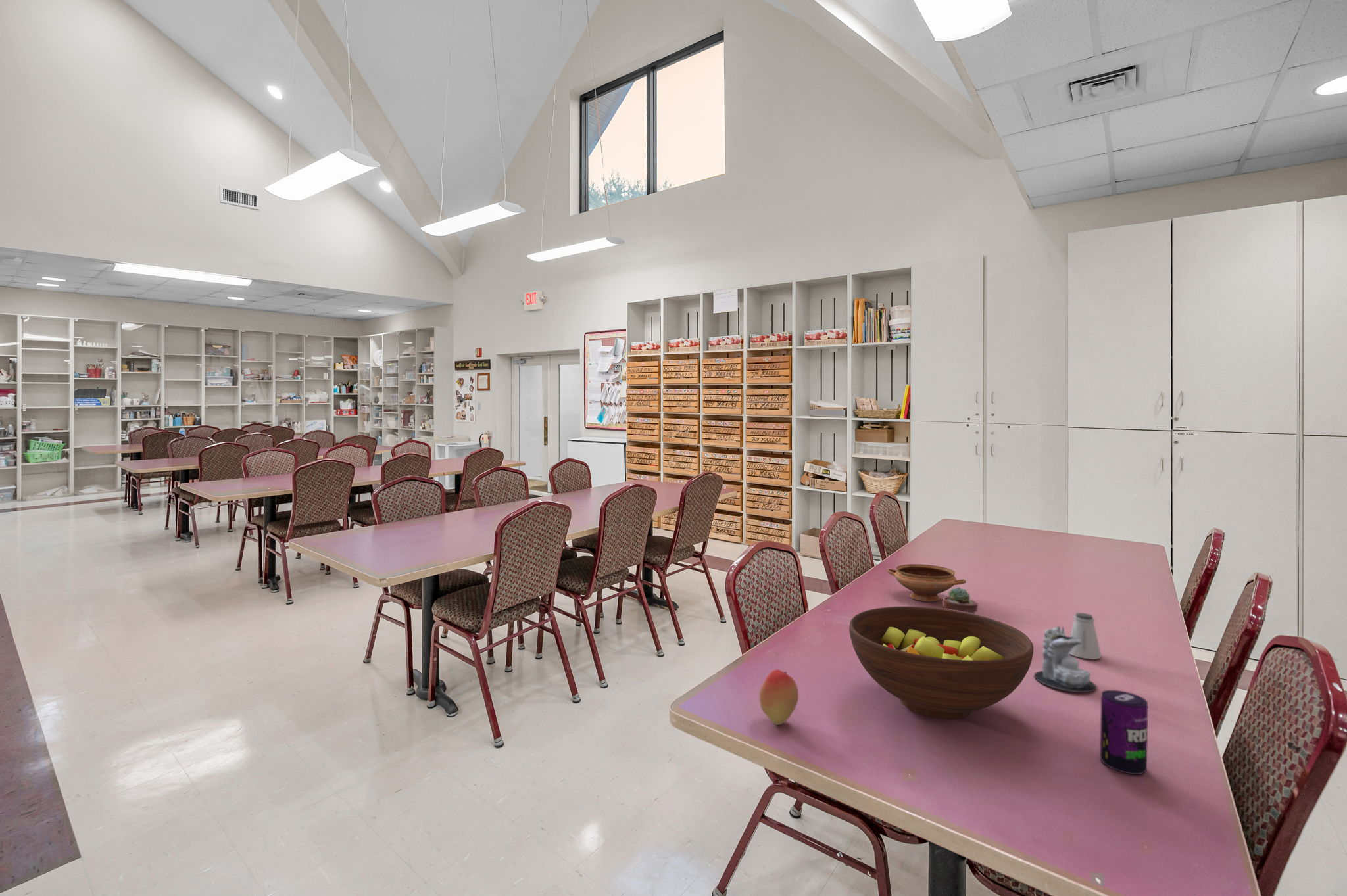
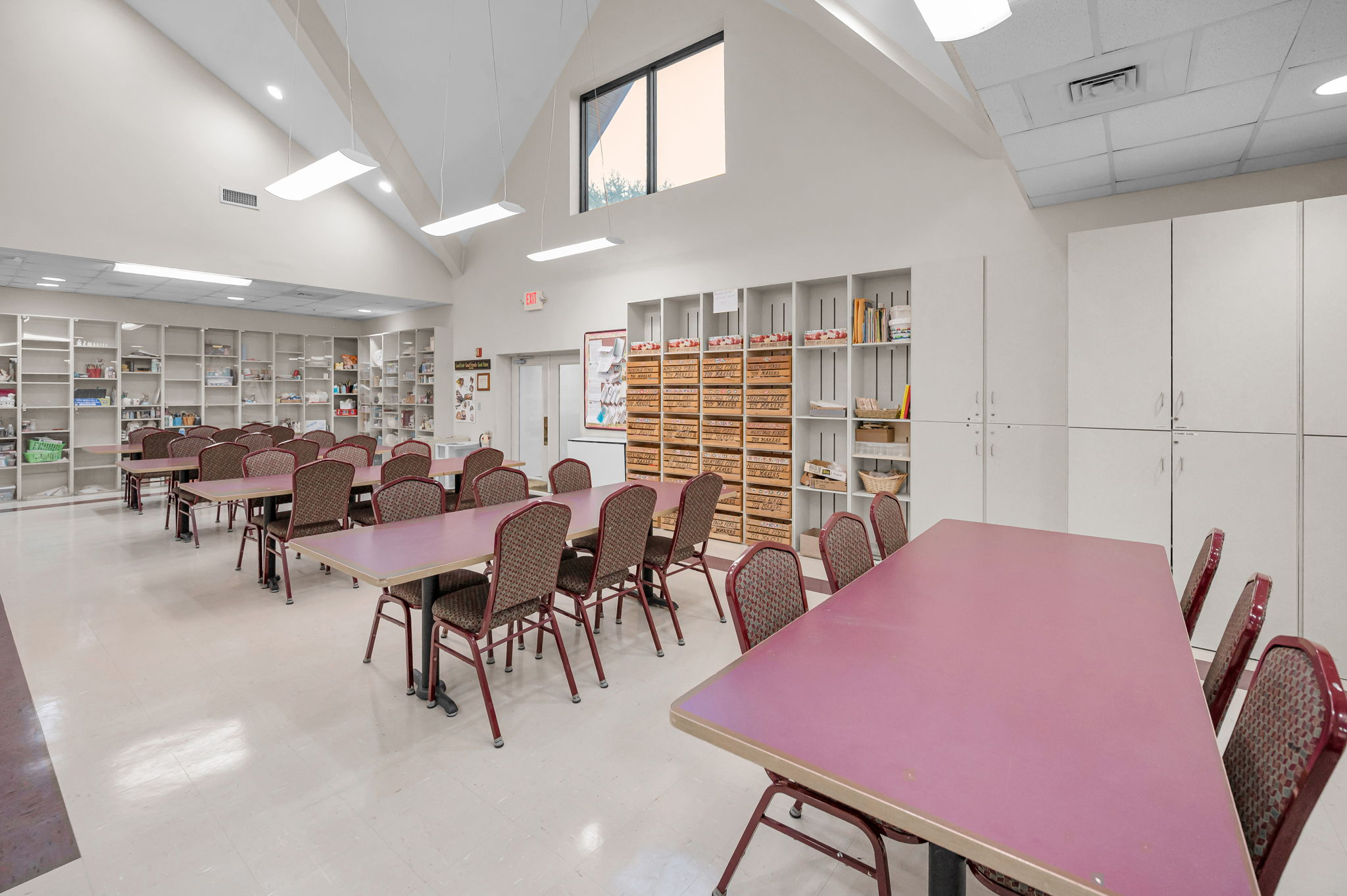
- fruit [759,669,799,726]
- saltshaker [1069,612,1102,660]
- candle [1033,625,1097,693]
- fruit bowl [848,606,1034,720]
- beverage can [1100,690,1148,775]
- potted succulent [942,586,979,615]
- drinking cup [887,563,967,602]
